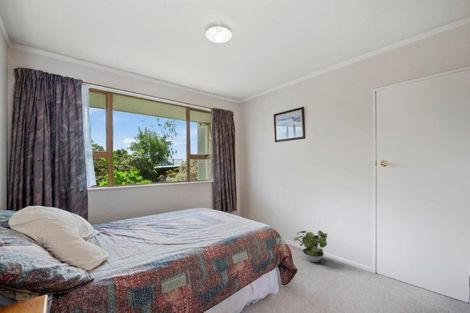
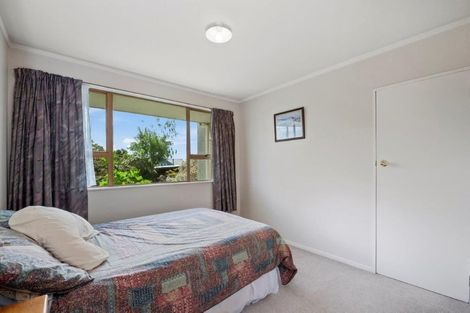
- potted plant [293,230,328,263]
